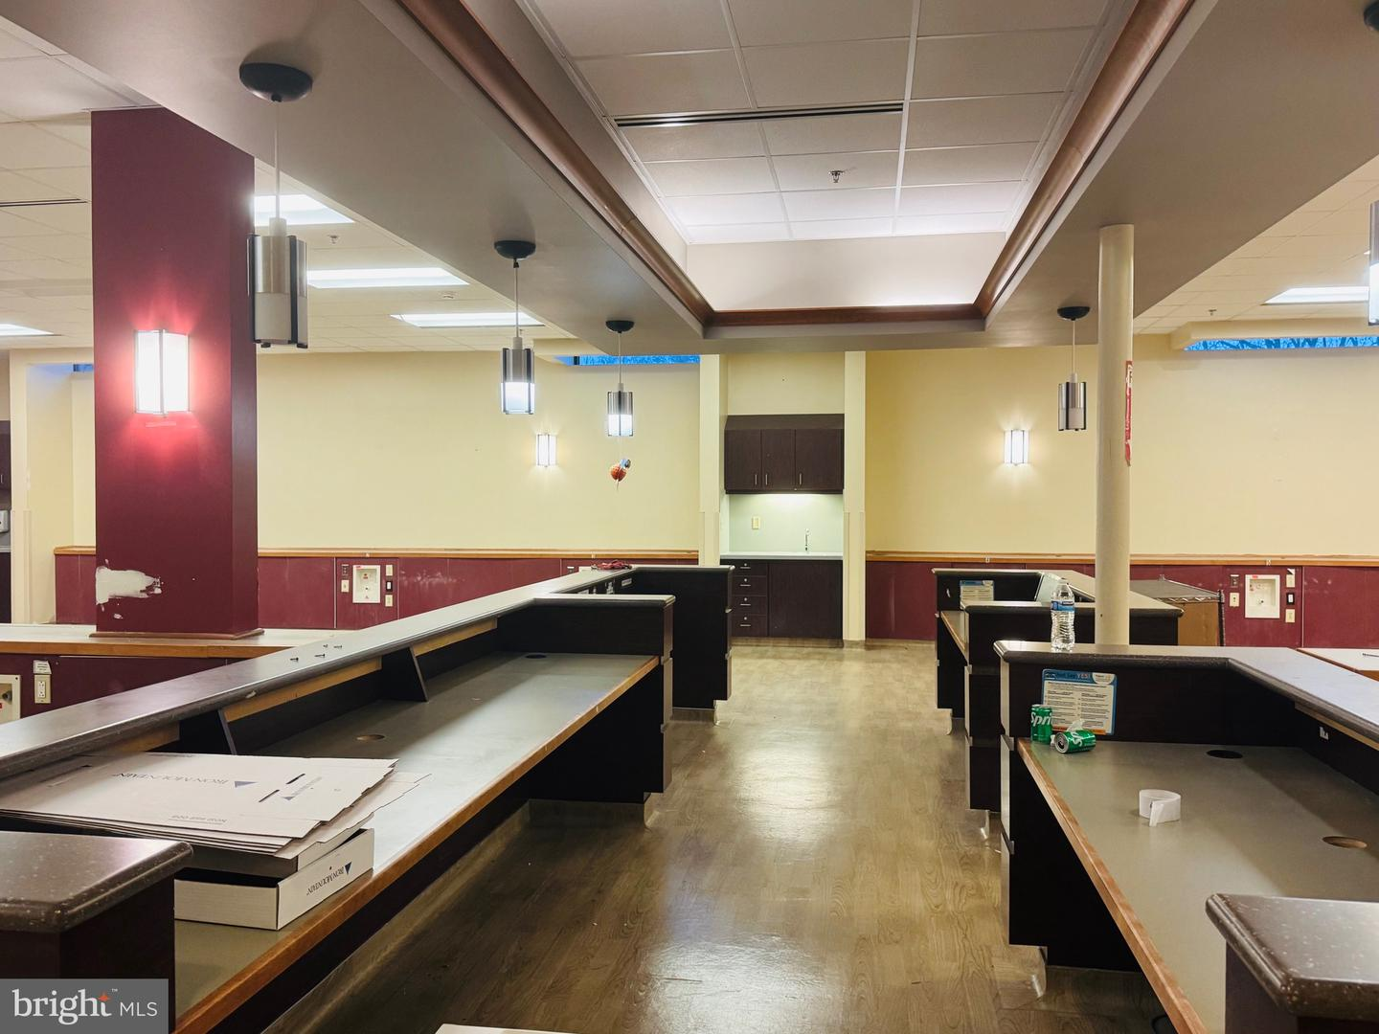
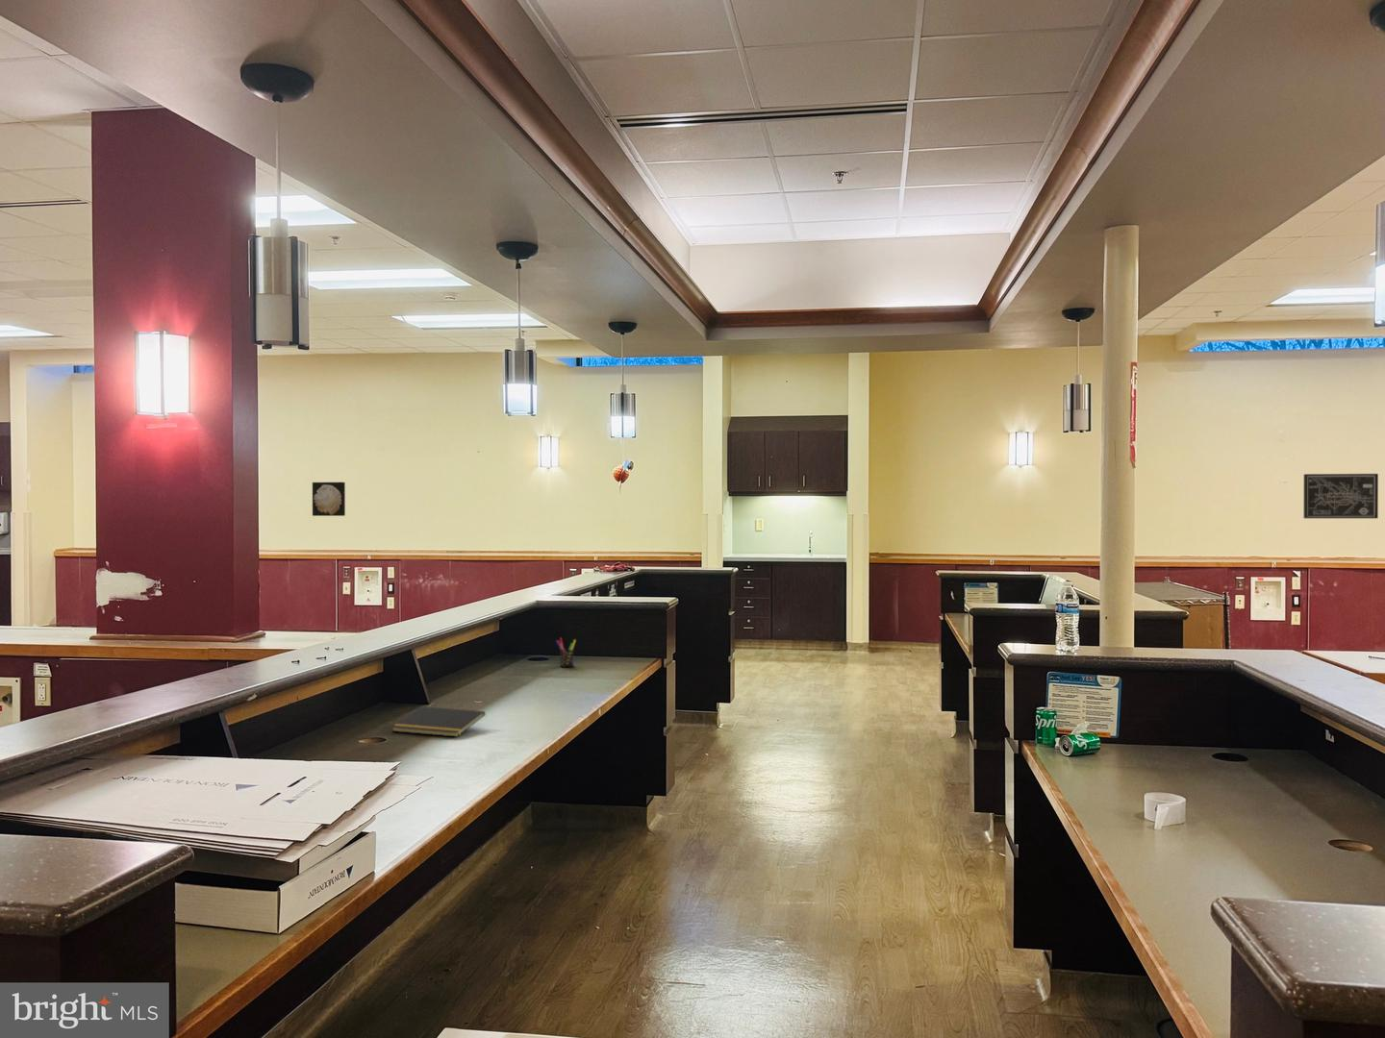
+ wall art [1303,473,1380,519]
+ notepad [390,705,485,738]
+ pen holder [555,637,577,668]
+ wall art [312,482,346,517]
